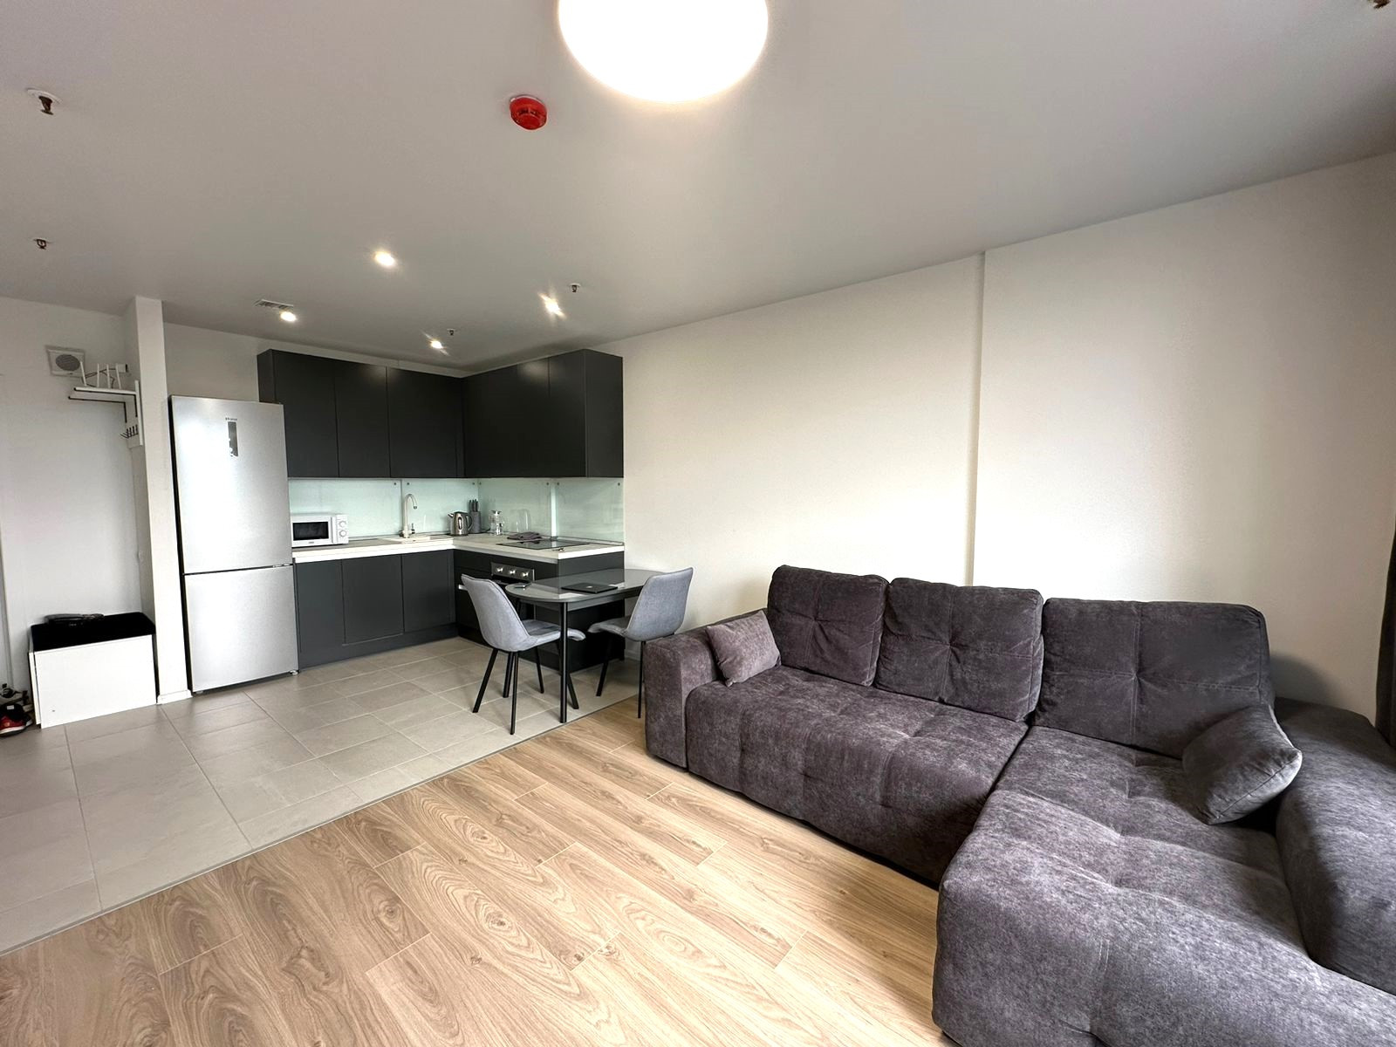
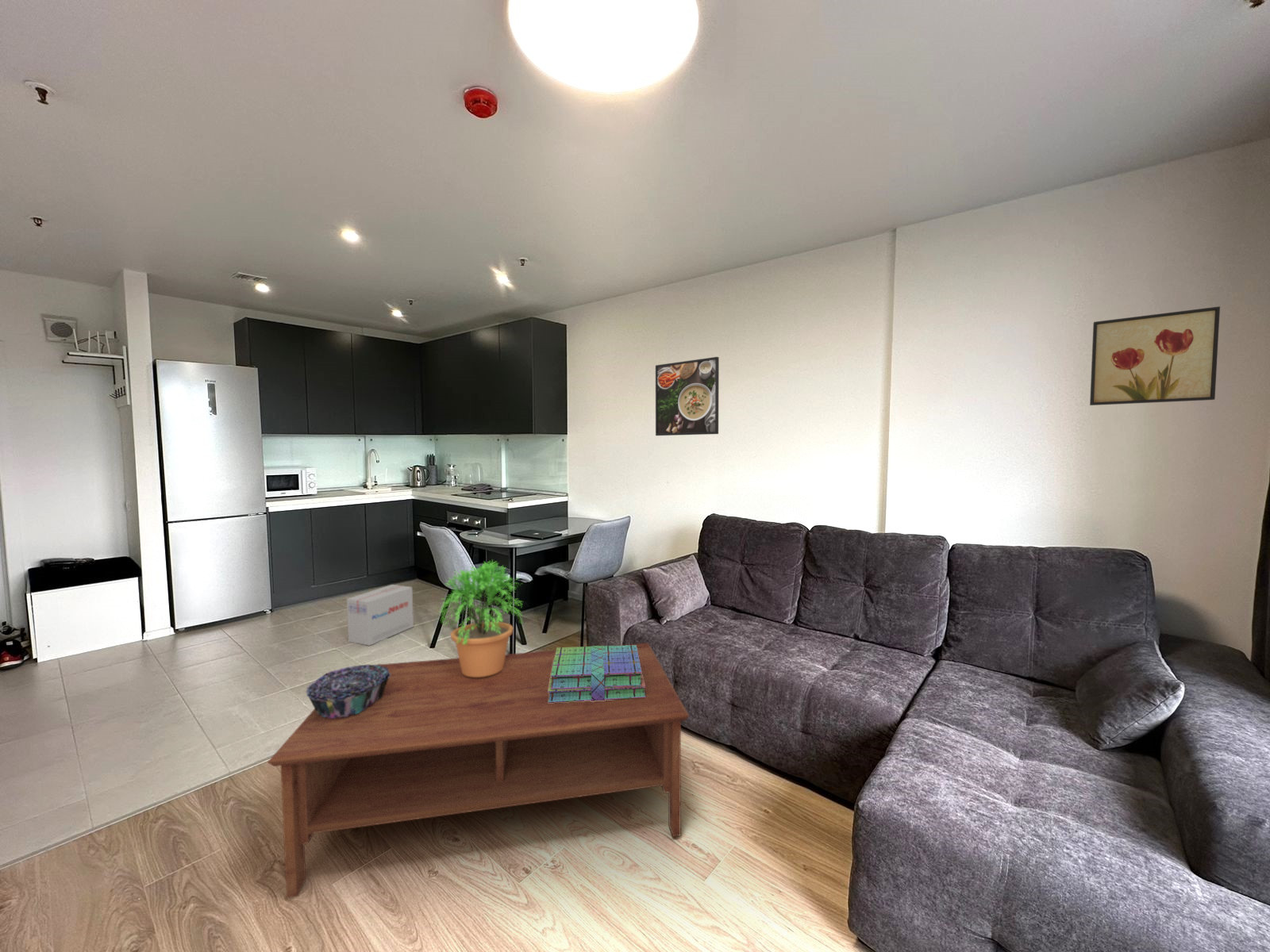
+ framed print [655,356,720,436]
+ coffee table [267,643,690,899]
+ stack of books [548,644,646,703]
+ decorative bowl [305,664,391,719]
+ potted plant [439,559,525,677]
+ wall art [1089,305,1221,406]
+ cardboard box [346,584,414,647]
